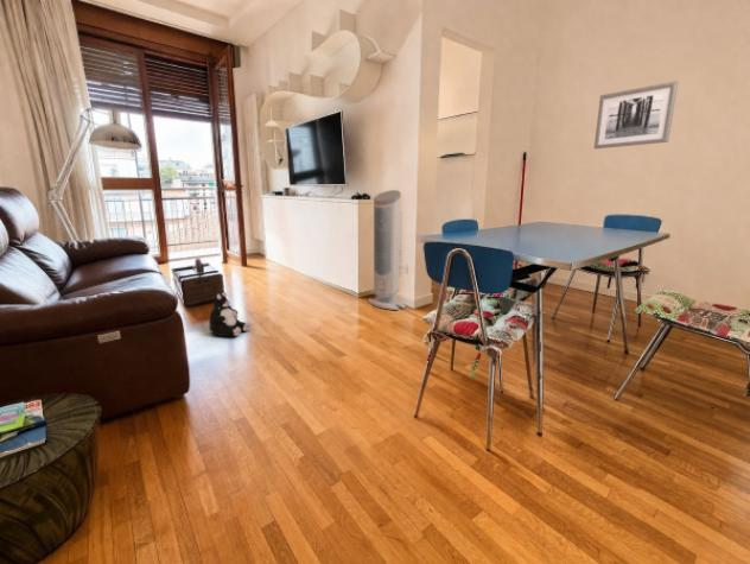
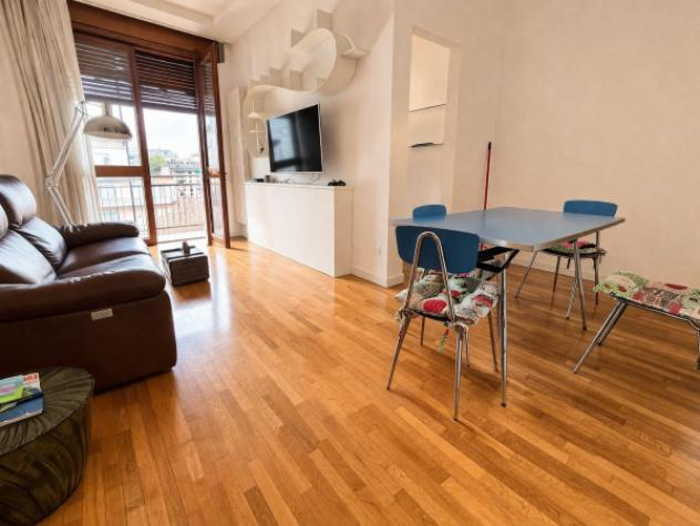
- plush toy [208,291,253,337]
- wall art [593,80,679,150]
- air purifier [367,189,407,311]
